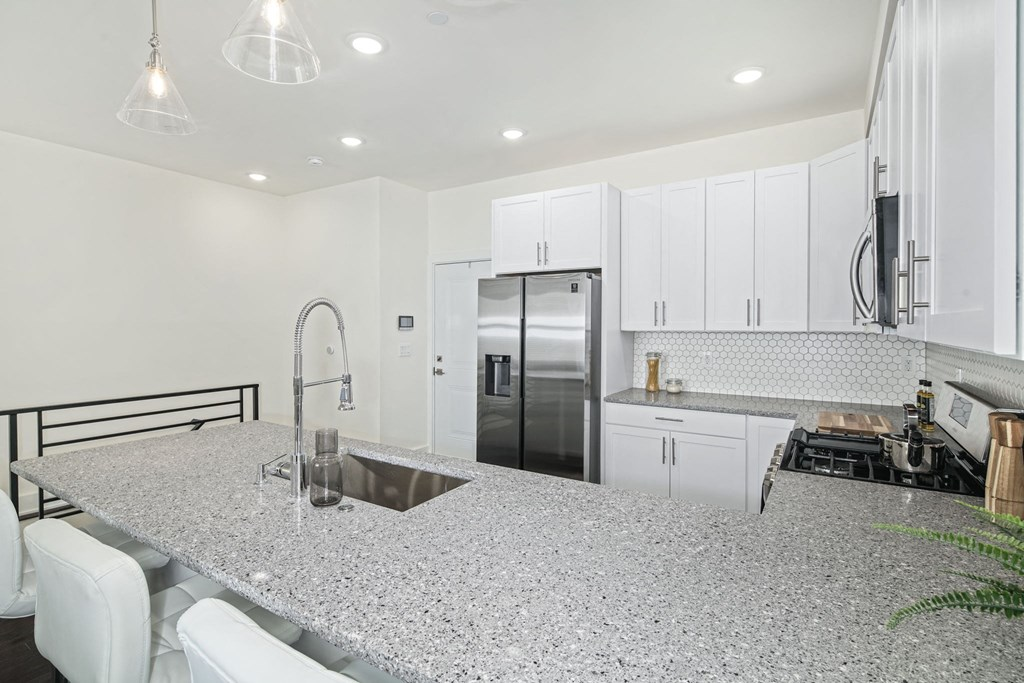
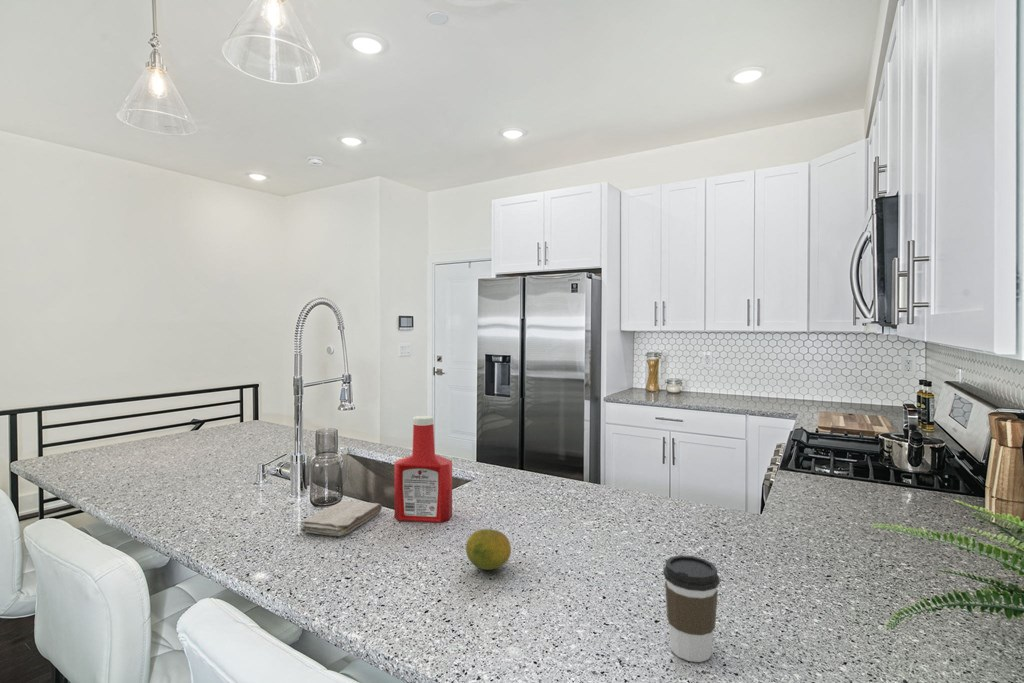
+ fruit [465,528,512,571]
+ washcloth [300,500,383,537]
+ coffee cup [662,554,721,663]
+ soap bottle [393,415,453,524]
